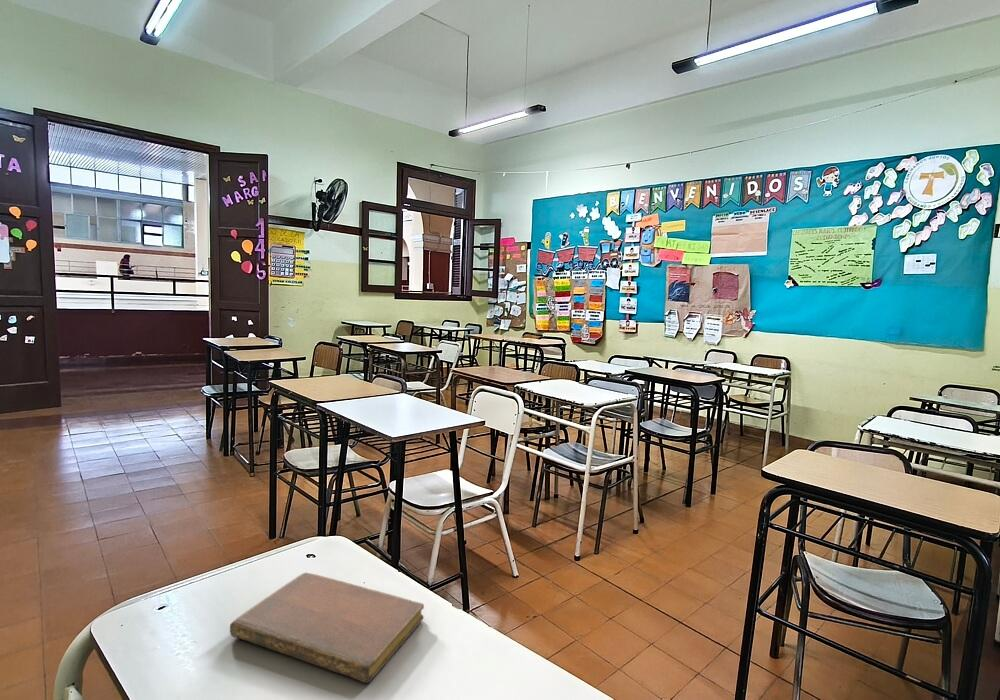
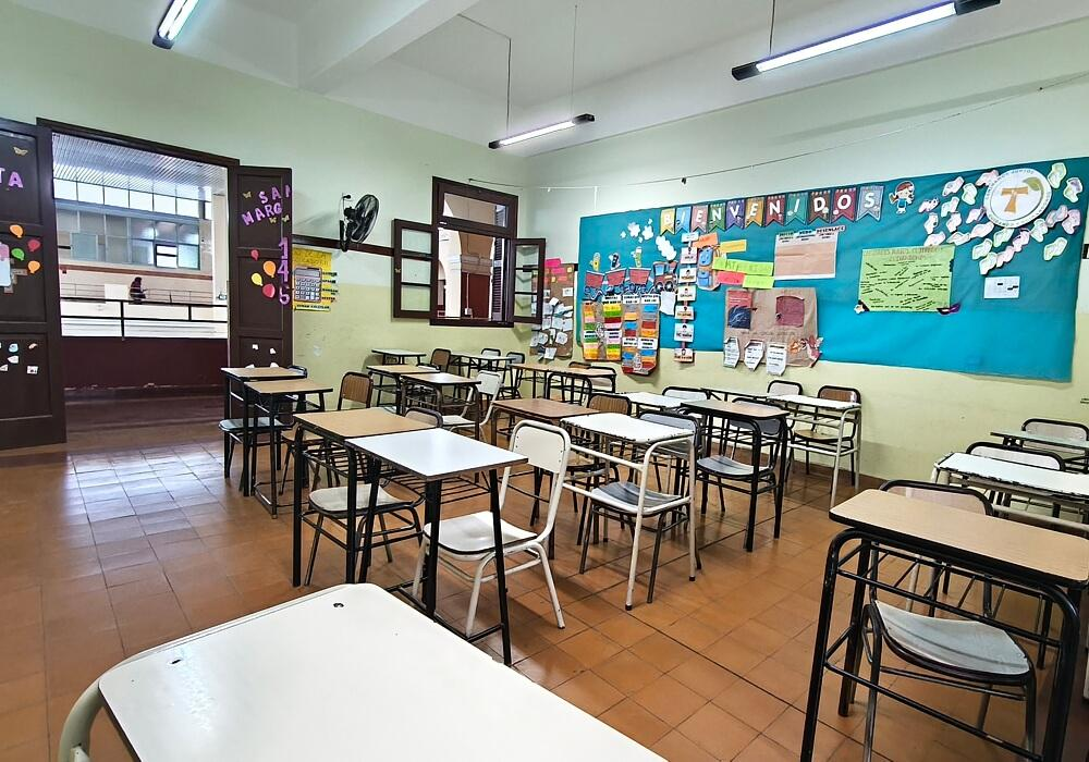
- notebook [229,572,425,684]
